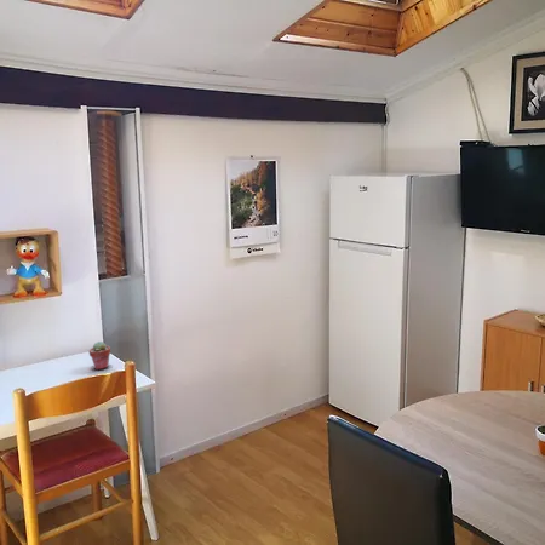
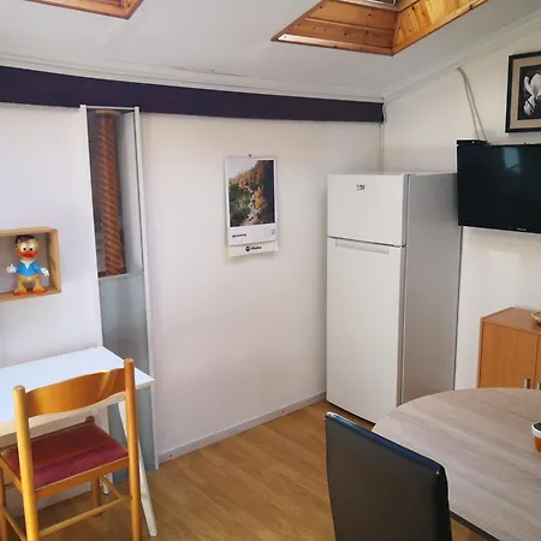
- potted succulent [87,340,111,371]
